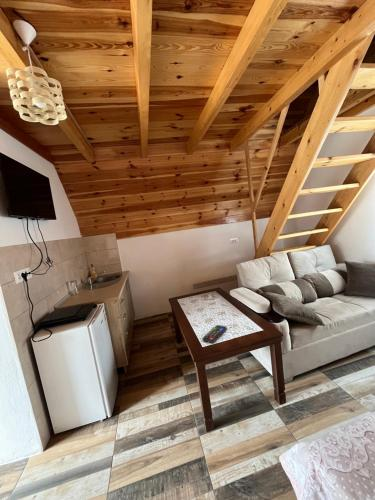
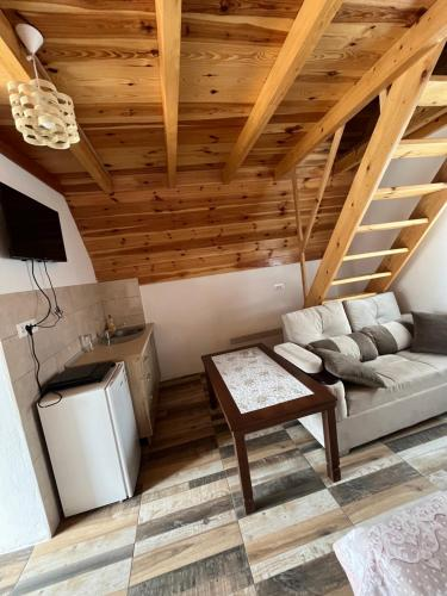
- remote control [202,324,228,344]
